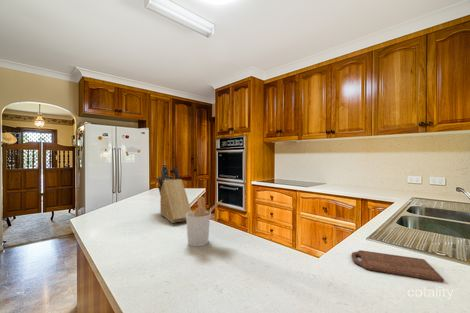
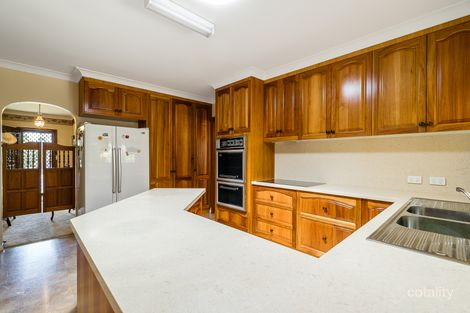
- cutting board [350,249,445,283]
- knife block [157,163,192,224]
- utensil holder [185,196,223,247]
